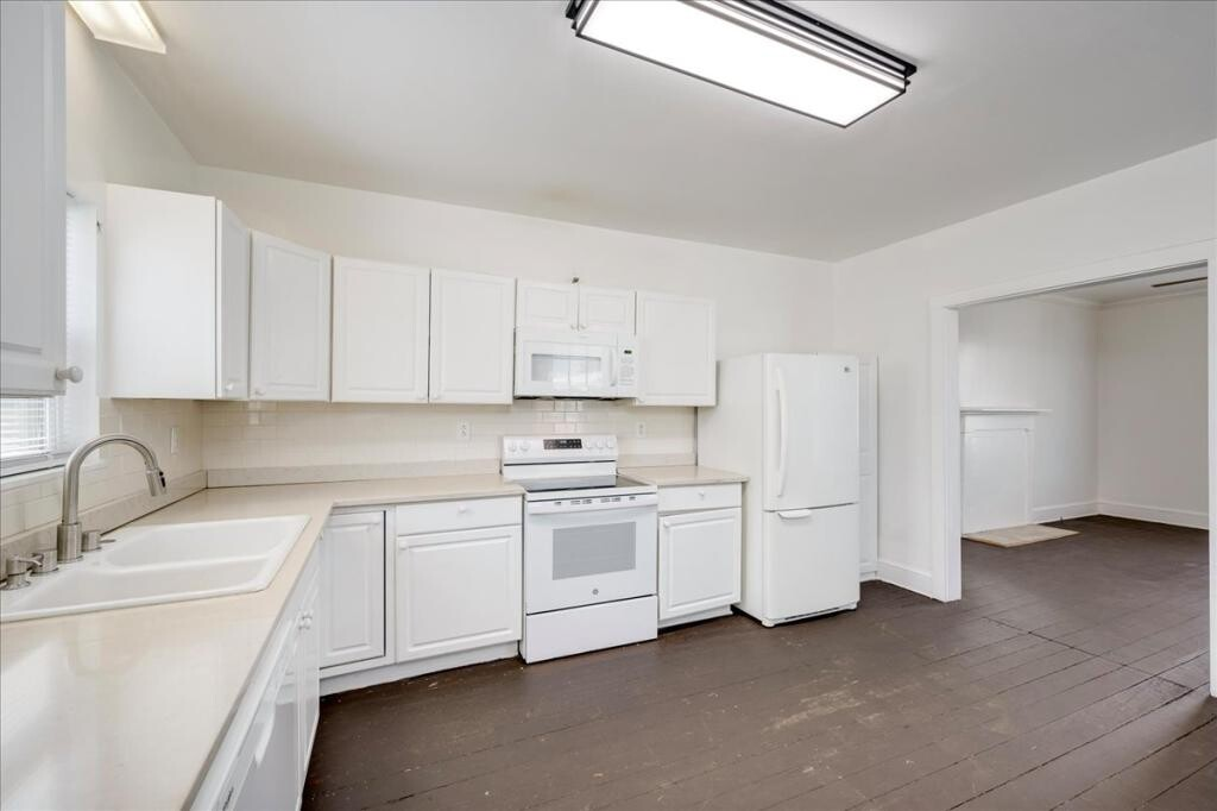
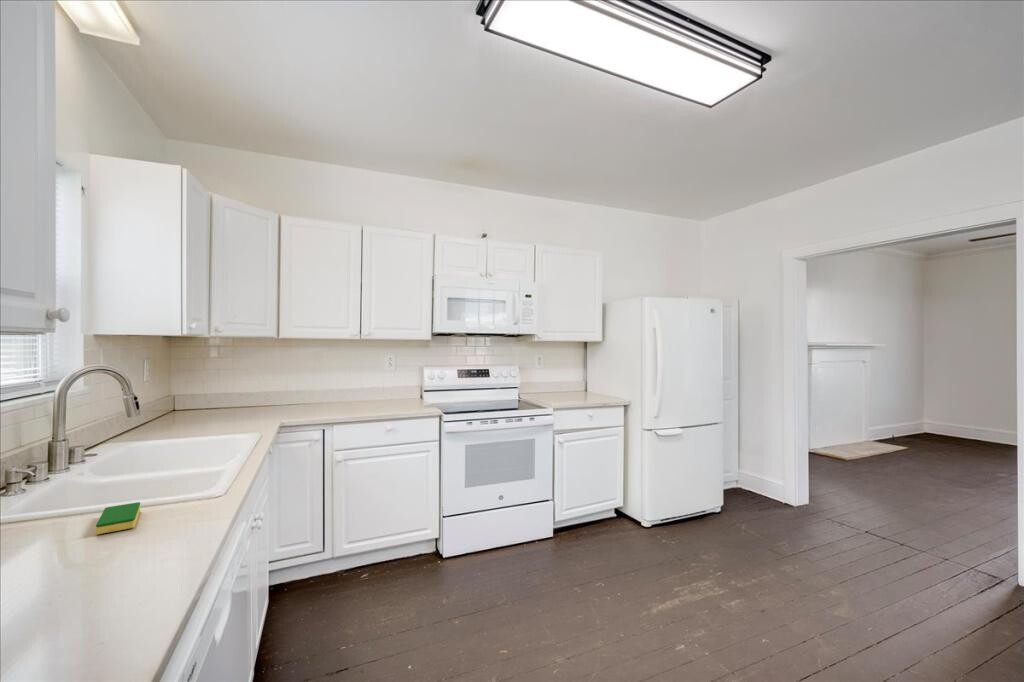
+ dish sponge [95,501,141,535]
